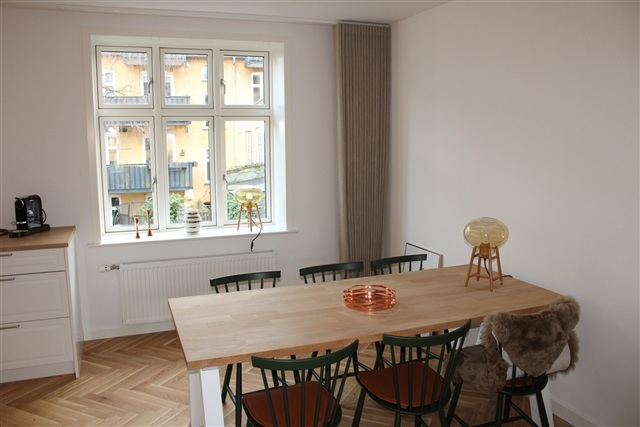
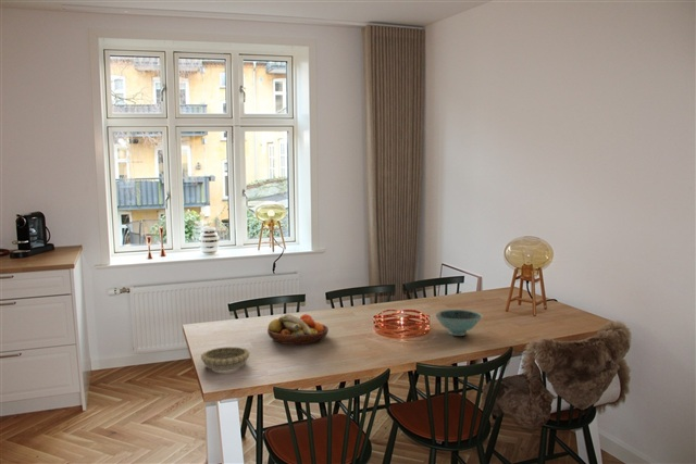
+ decorative bowl [200,346,251,372]
+ fruit bowl [266,313,330,346]
+ bowl [434,309,484,337]
